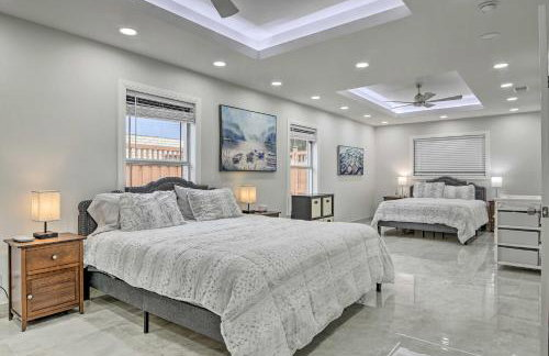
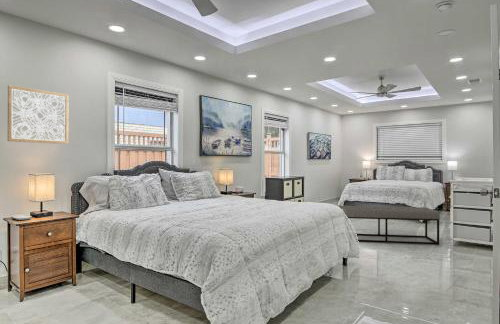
+ wall art [7,84,70,145]
+ bench [338,205,441,246]
